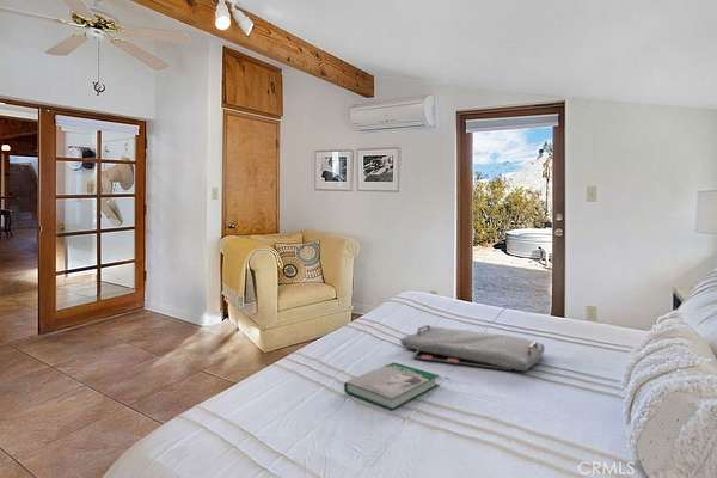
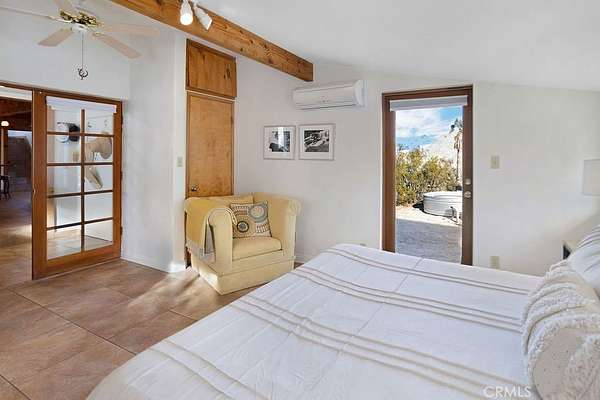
- serving tray [399,324,546,372]
- book [343,361,440,411]
